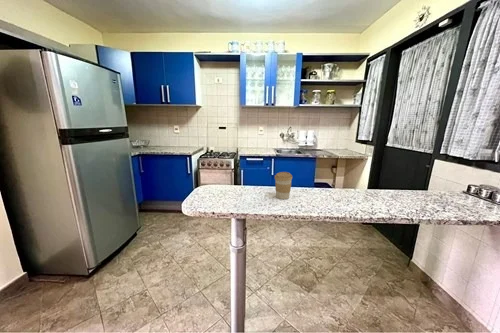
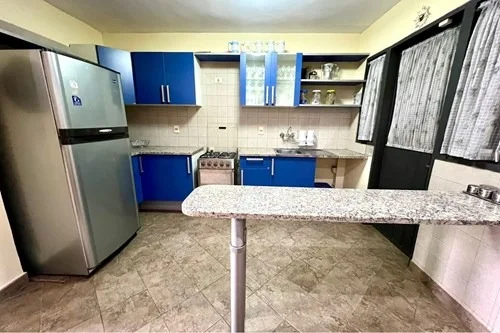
- coffee cup [274,171,293,200]
